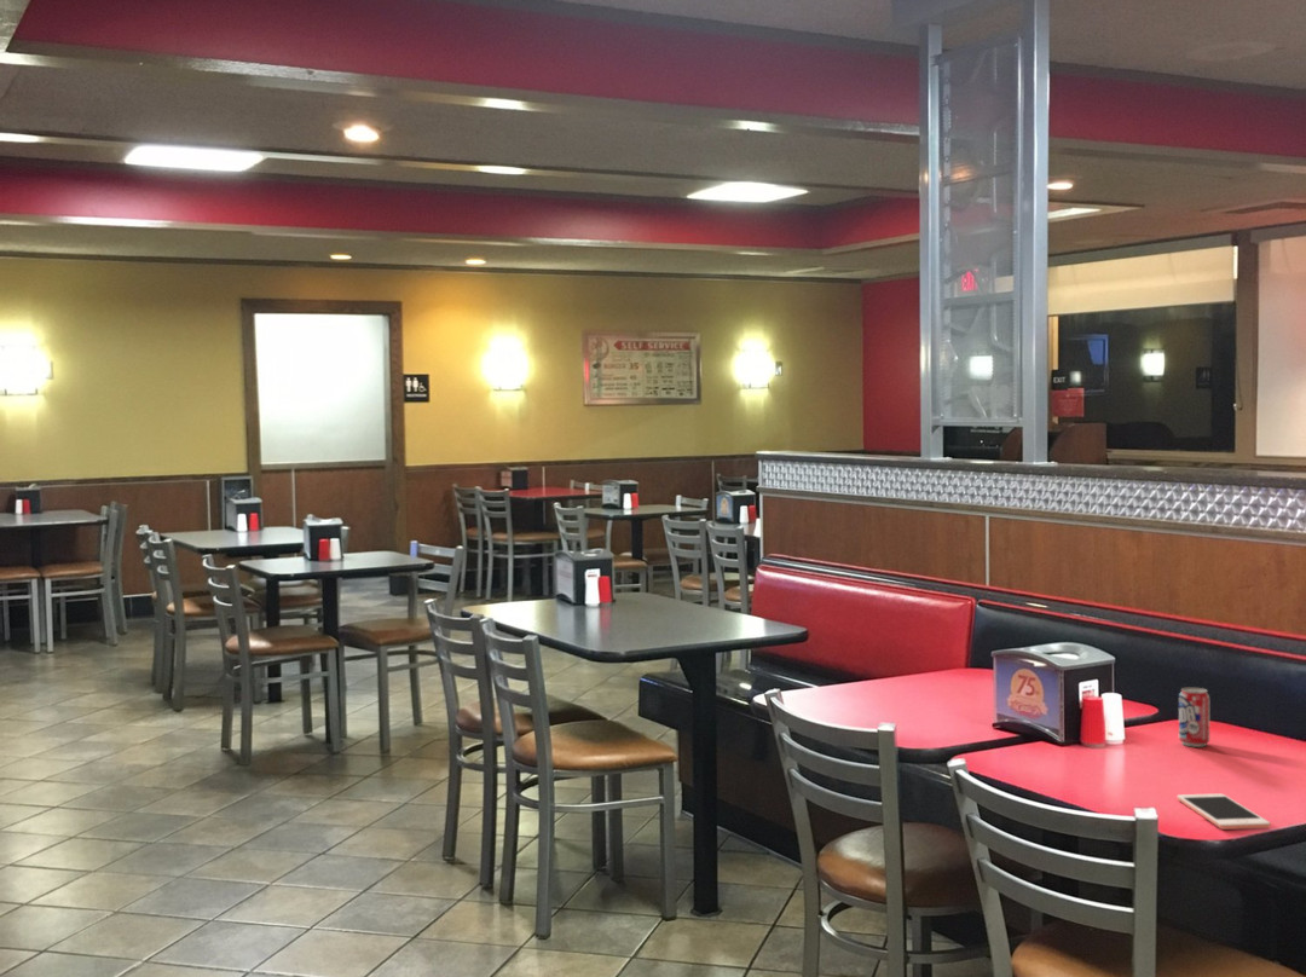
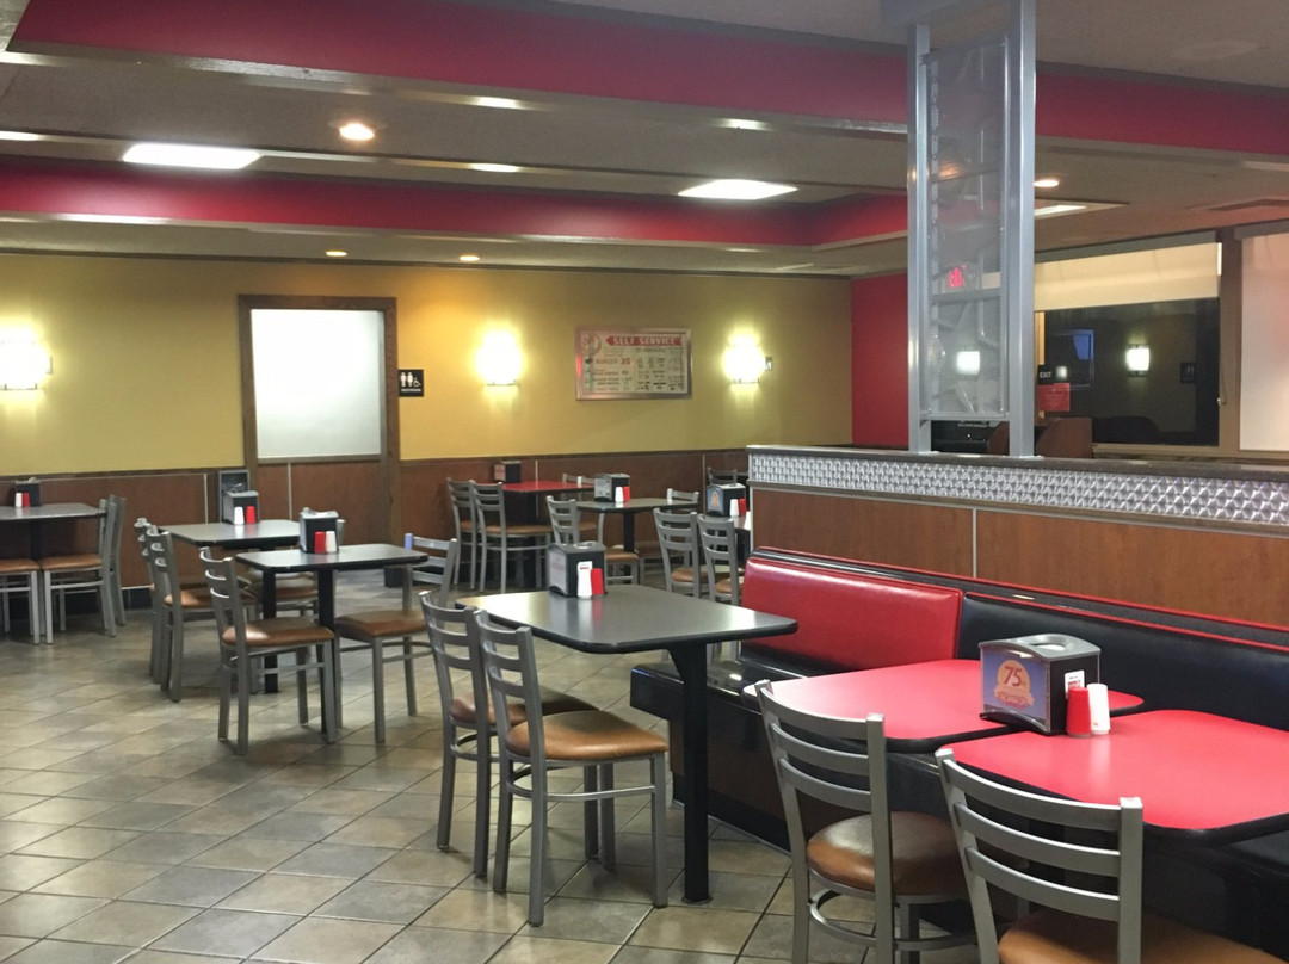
- beverage can [1178,686,1210,748]
- cell phone [1177,792,1271,831]
